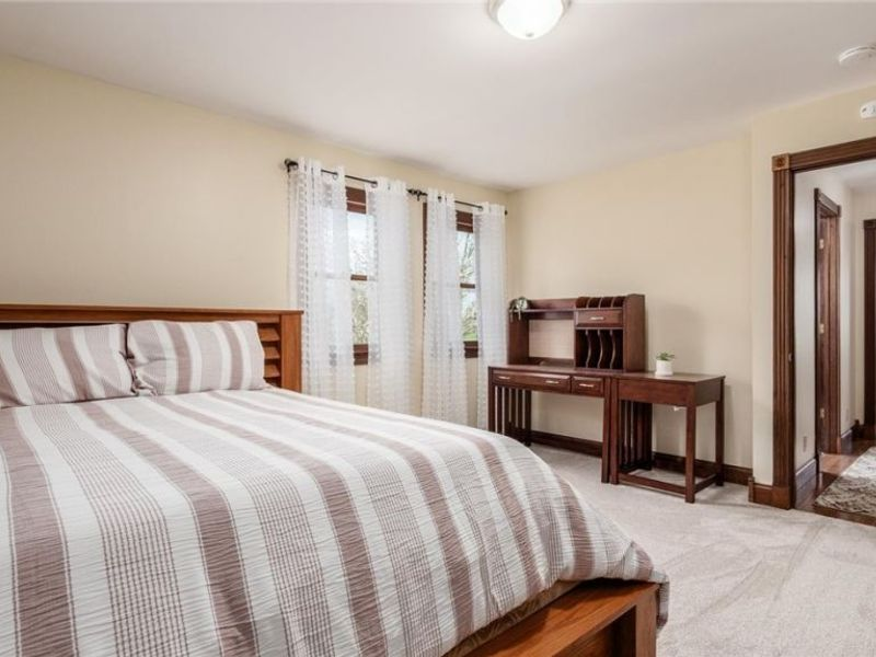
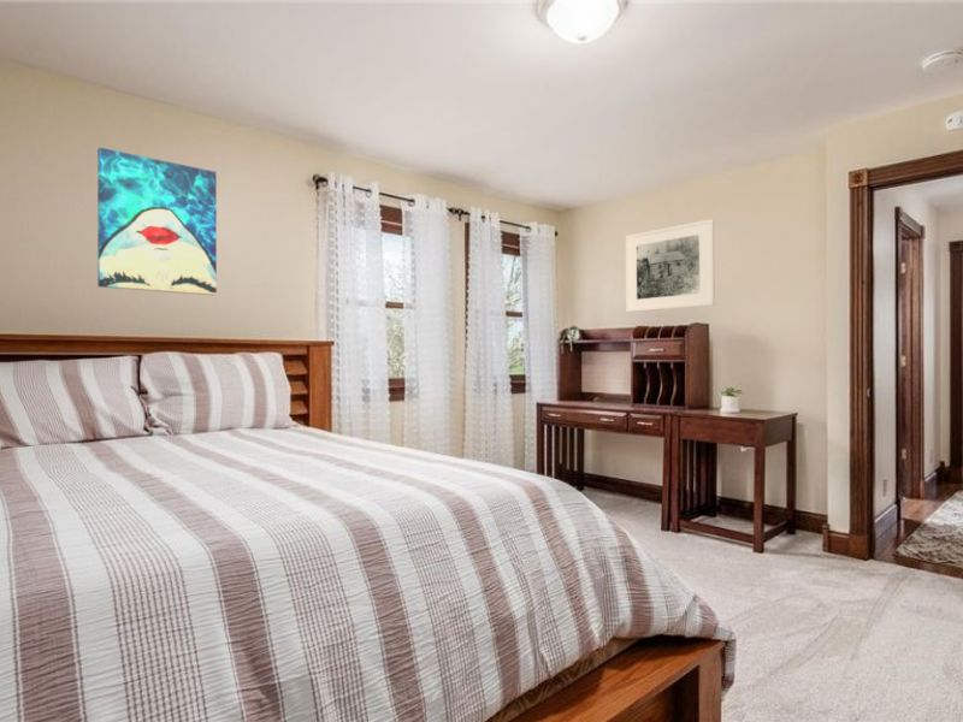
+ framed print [625,218,715,313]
+ wall art [96,146,218,296]
